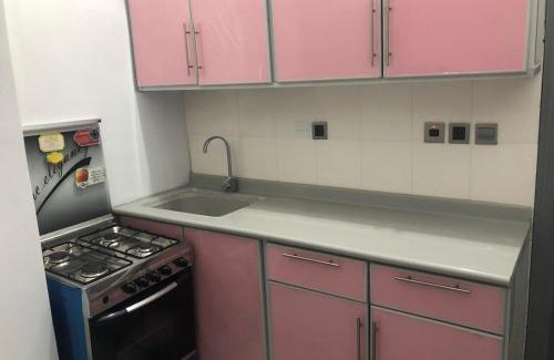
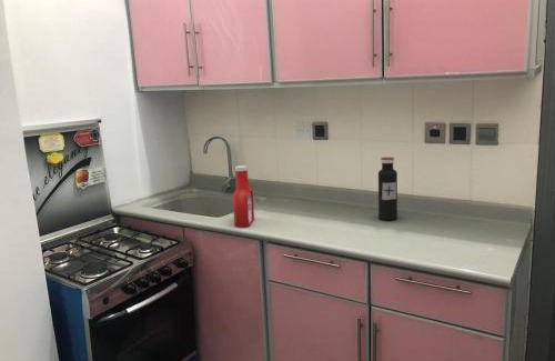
+ water bottle [377,156,398,221]
+ soap bottle [232,164,255,229]
